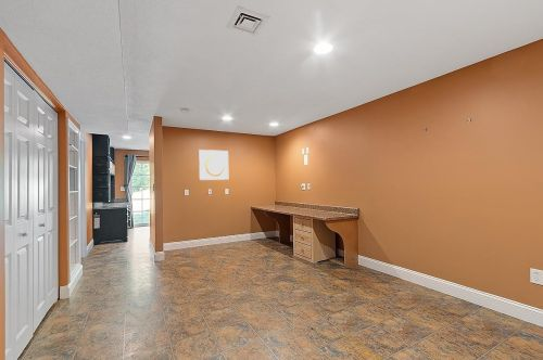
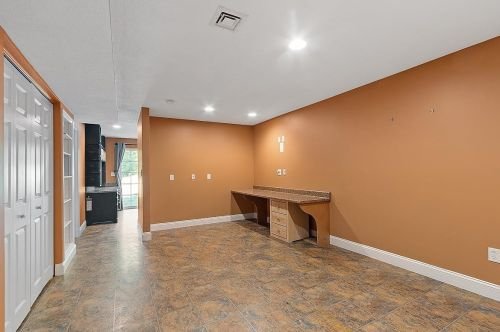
- wall art [198,149,229,181]
